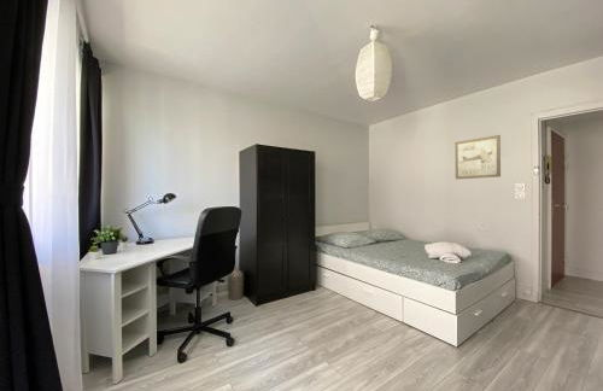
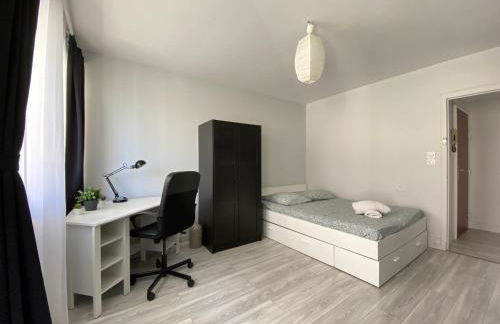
- wall art [453,134,502,180]
